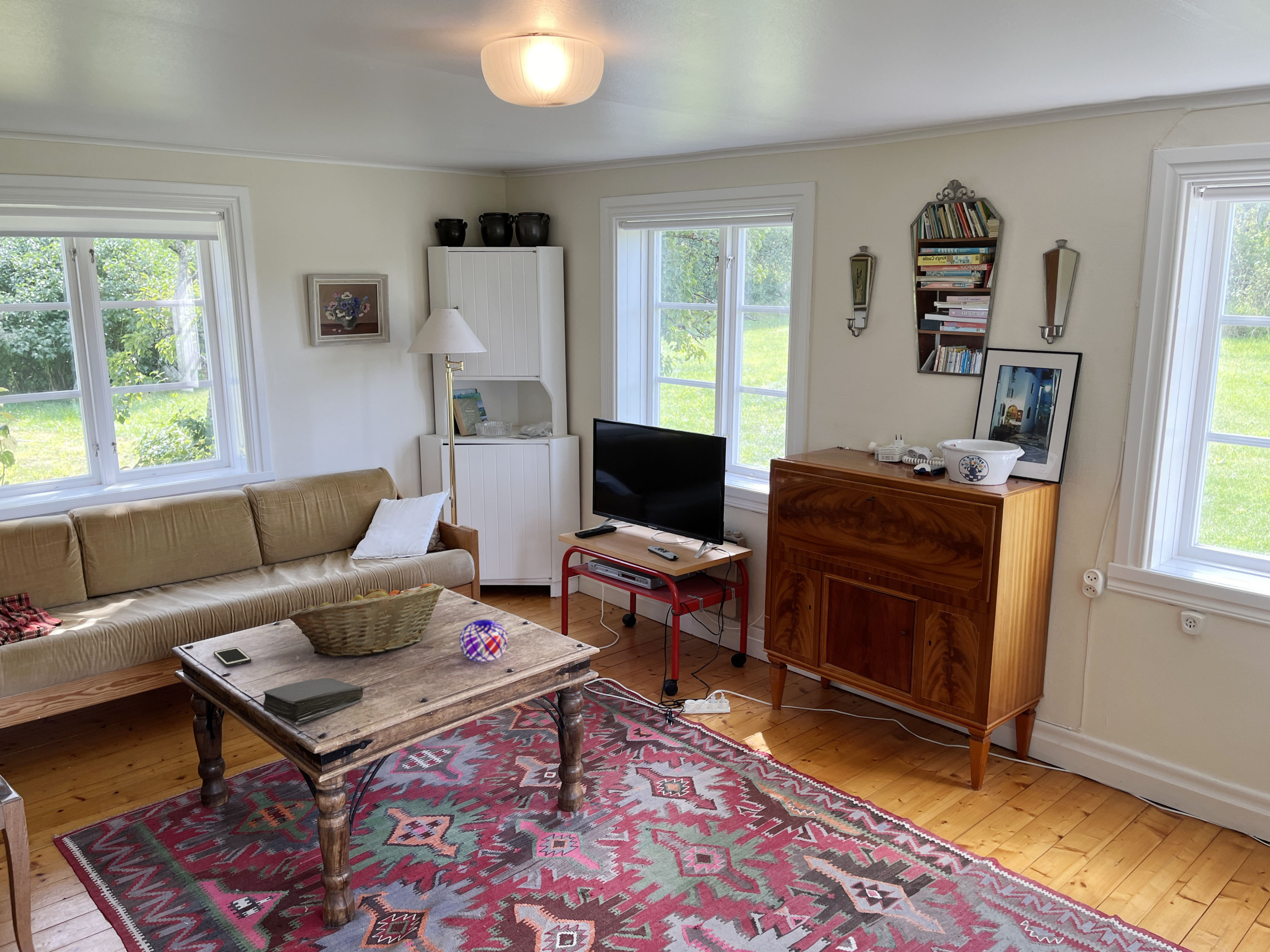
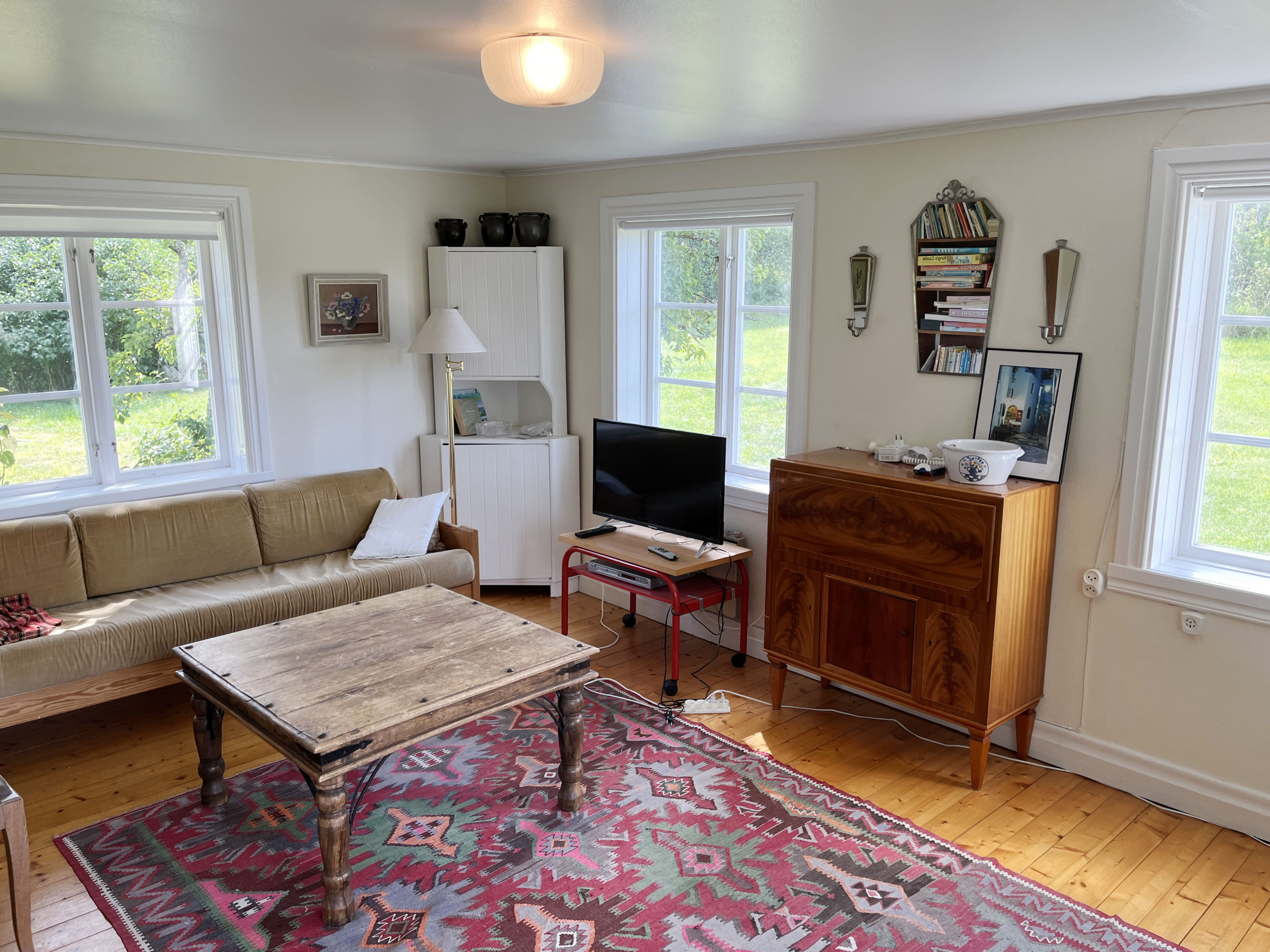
- decorative orb [459,619,508,662]
- book [263,678,364,725]
- cell phone [213,647,252,667]
- fruit basket [286,583,445,657]
